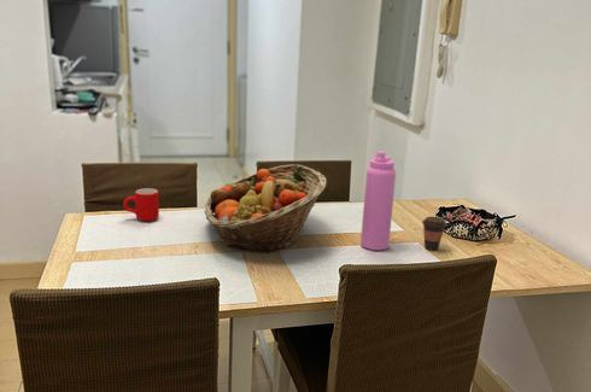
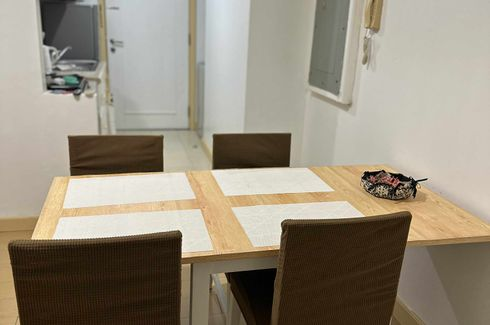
- water bottle [359,151,397,251]
- fruit basket [204,163,328,254]
- coffee cup [421,216,447,251]
- mug [122,187,160,222]
